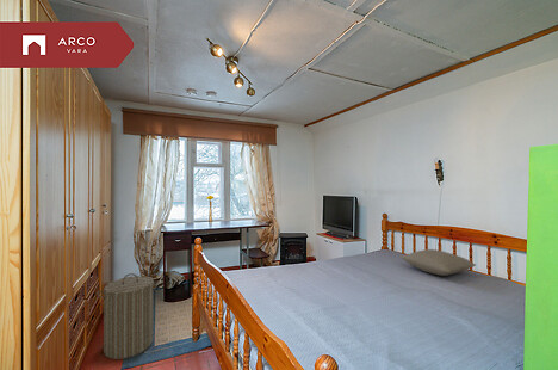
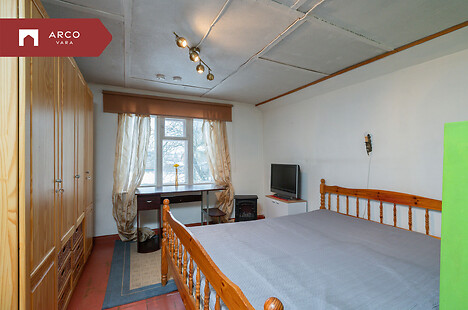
- laundry hamper [95,272,160,360]
- pillow [399,248,477,277]
